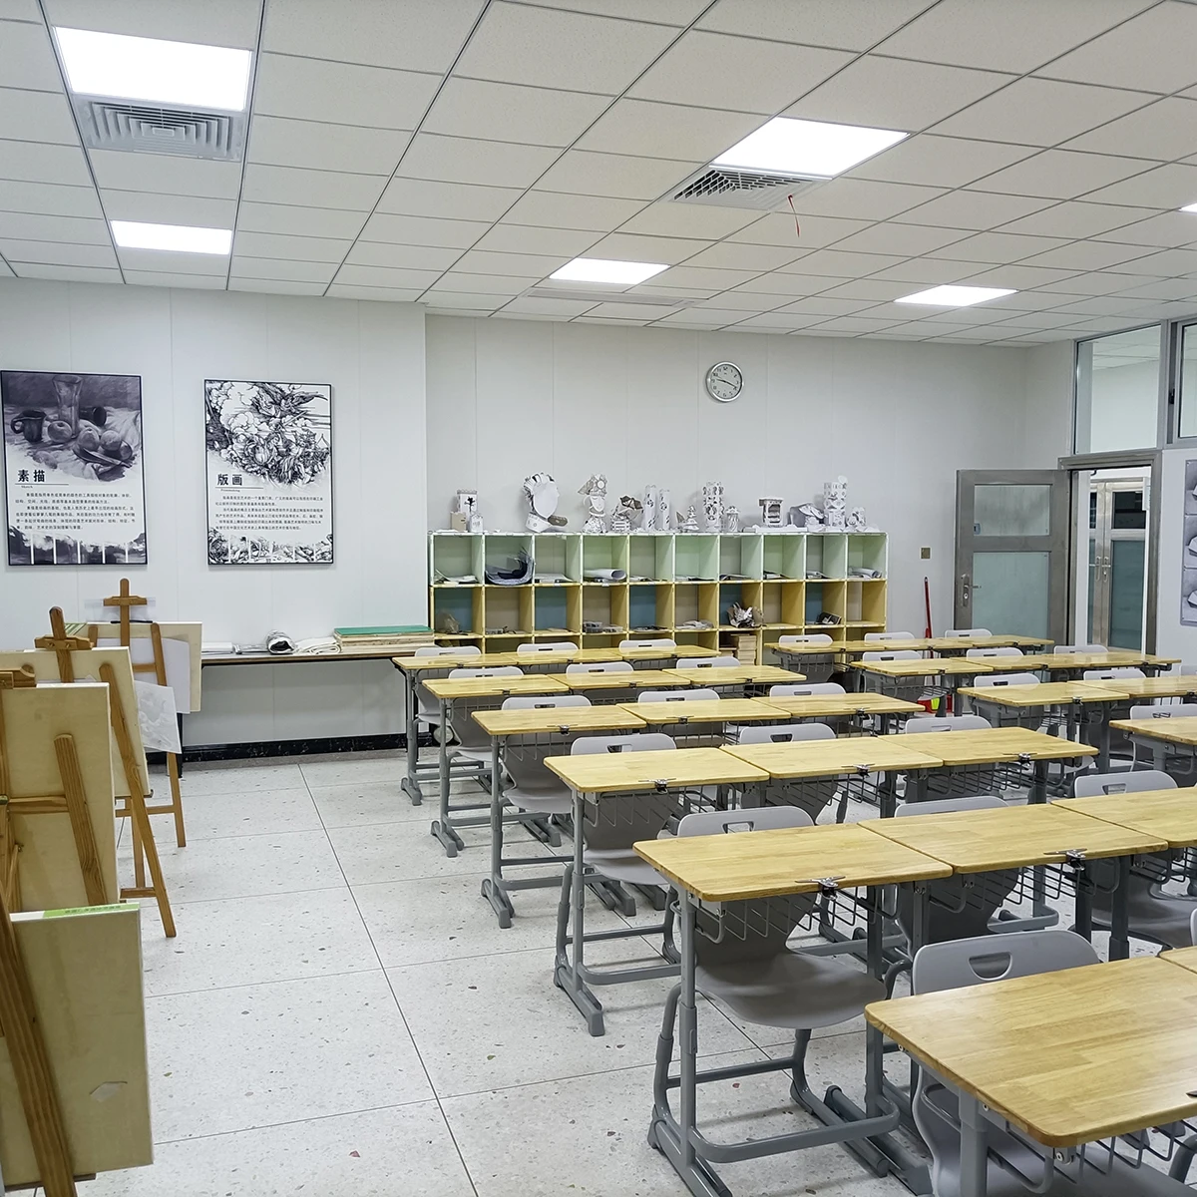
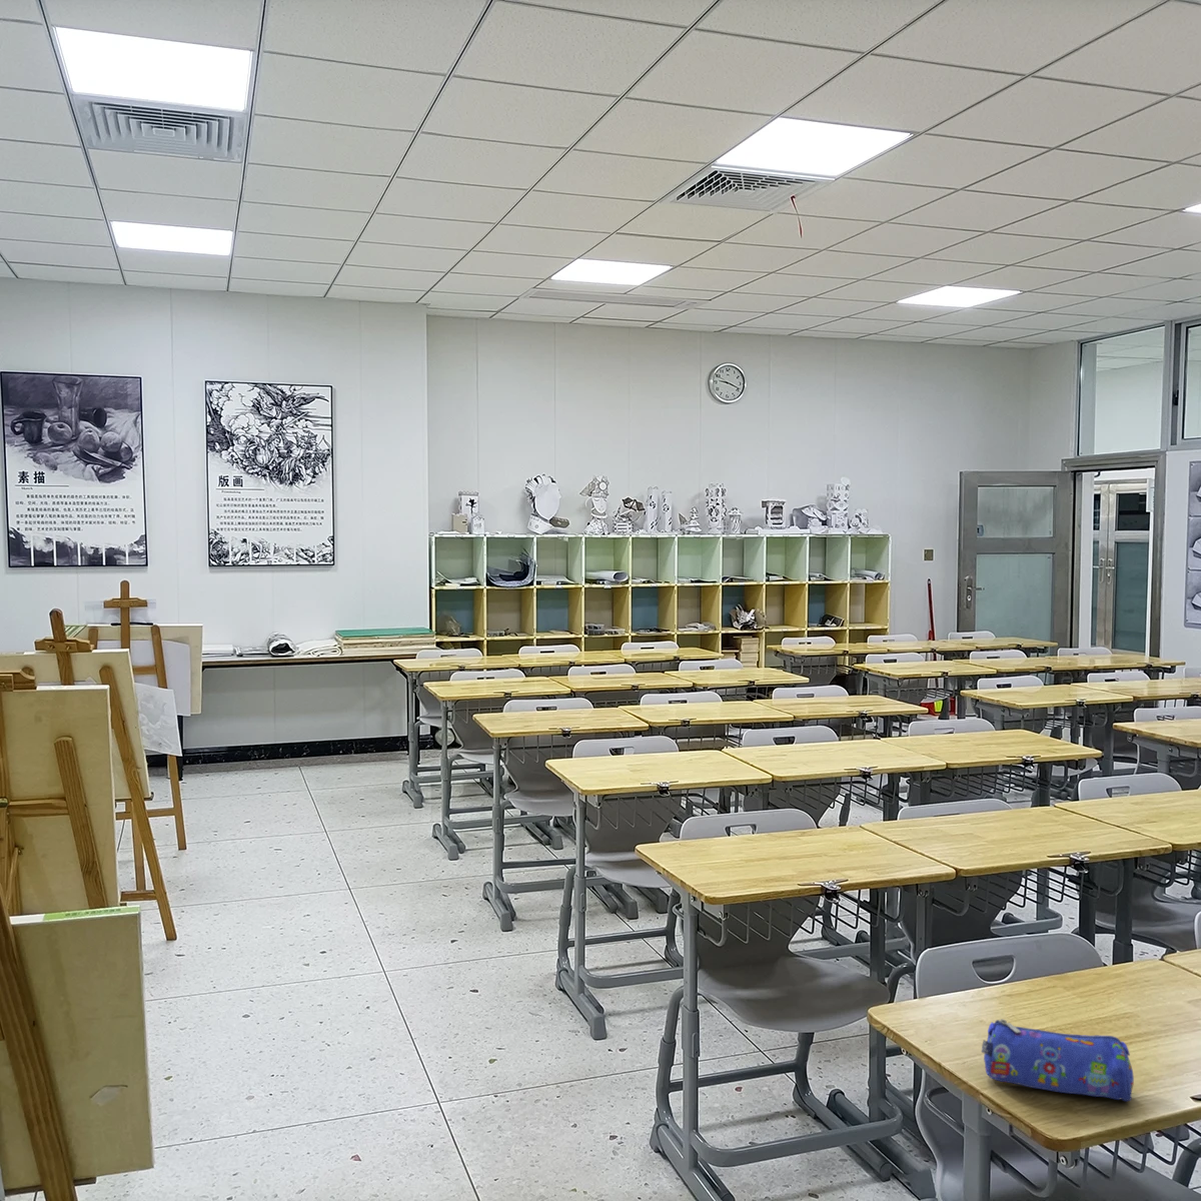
+ pencil case [981,1017,1135,1103]
